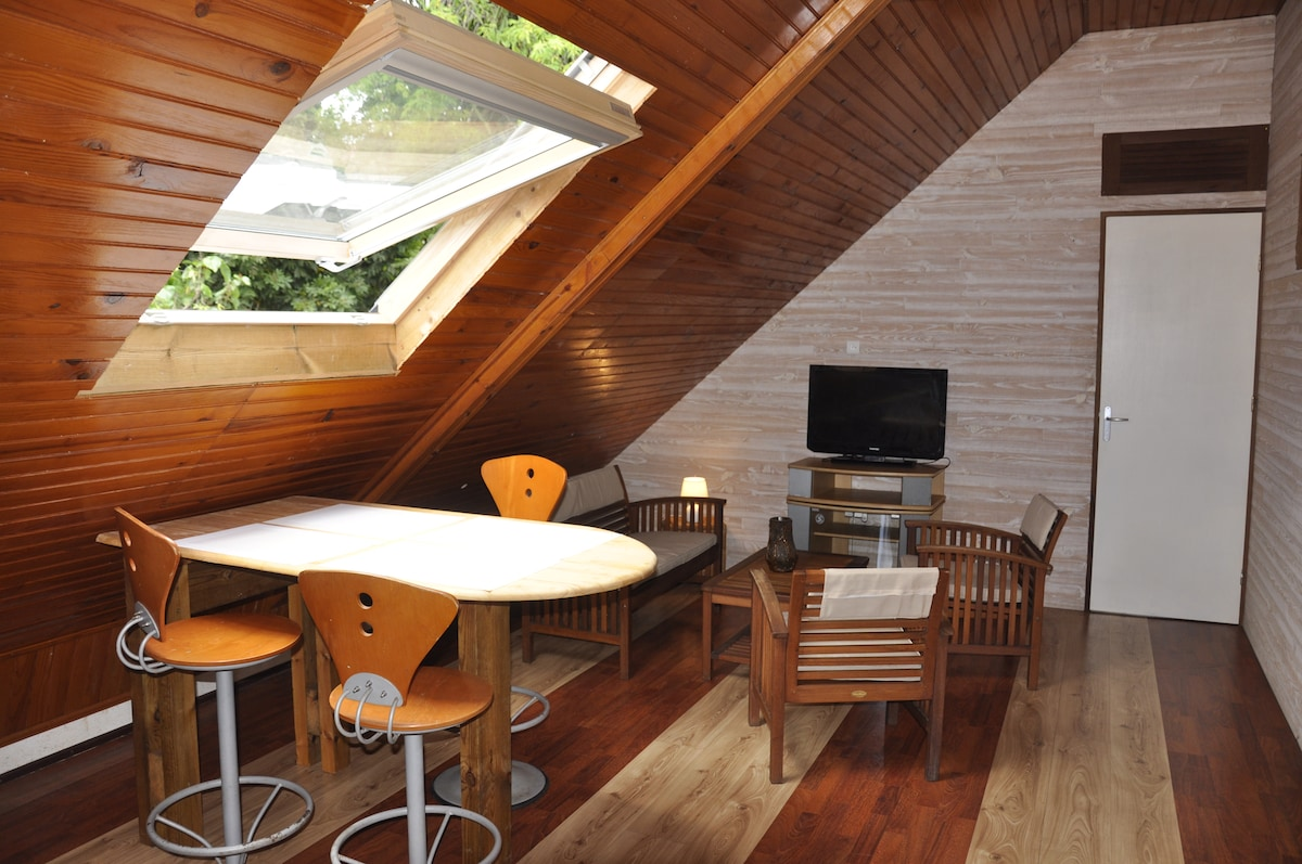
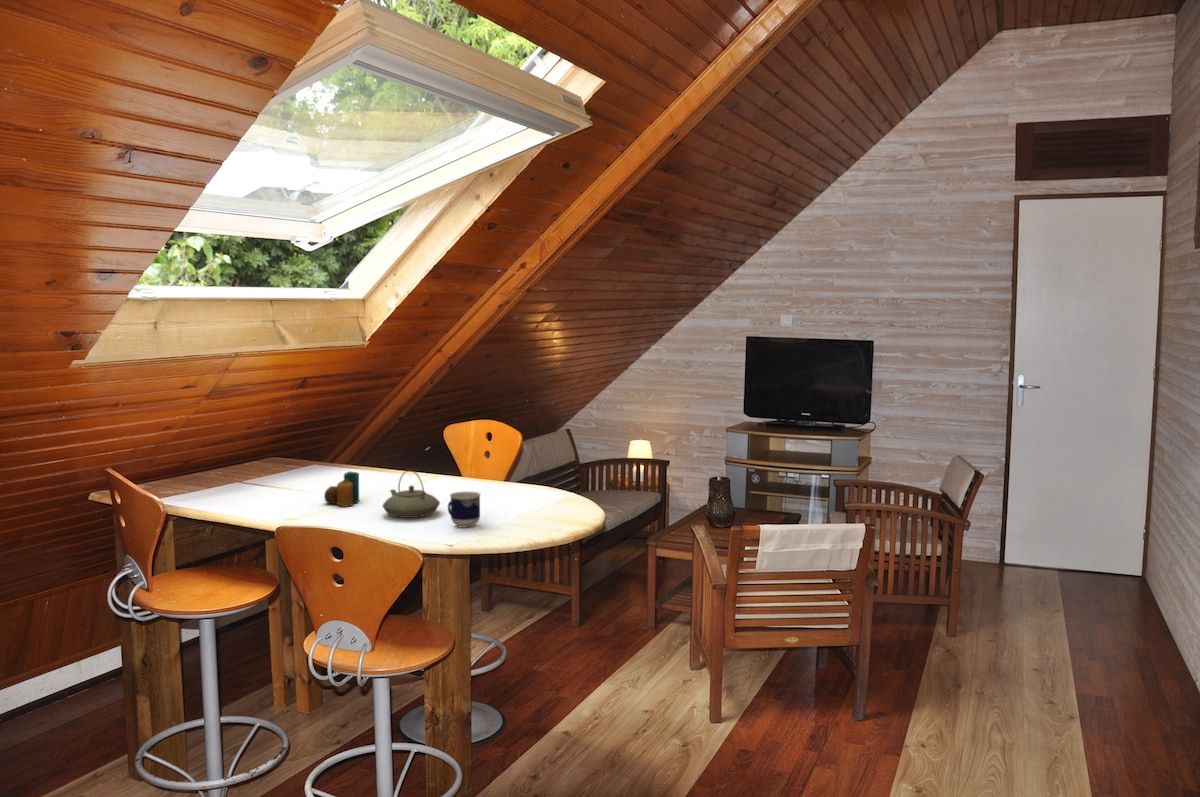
+ candle [323,470,360,508]
+ teapot [381,469,441,519]
+ cup [447,491,482,529]
